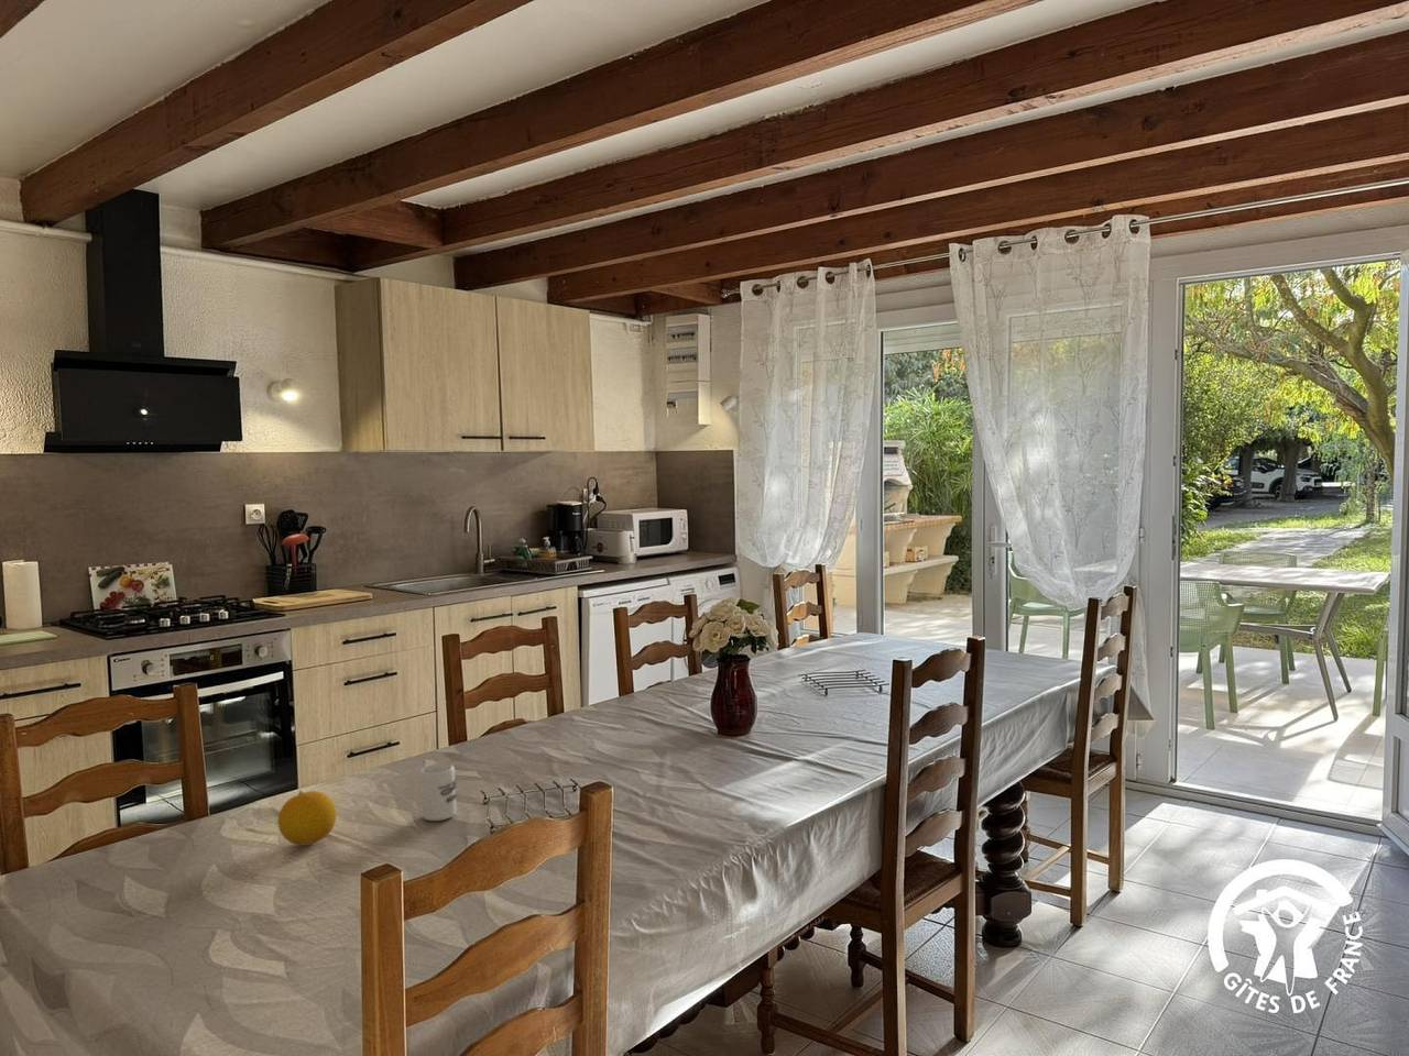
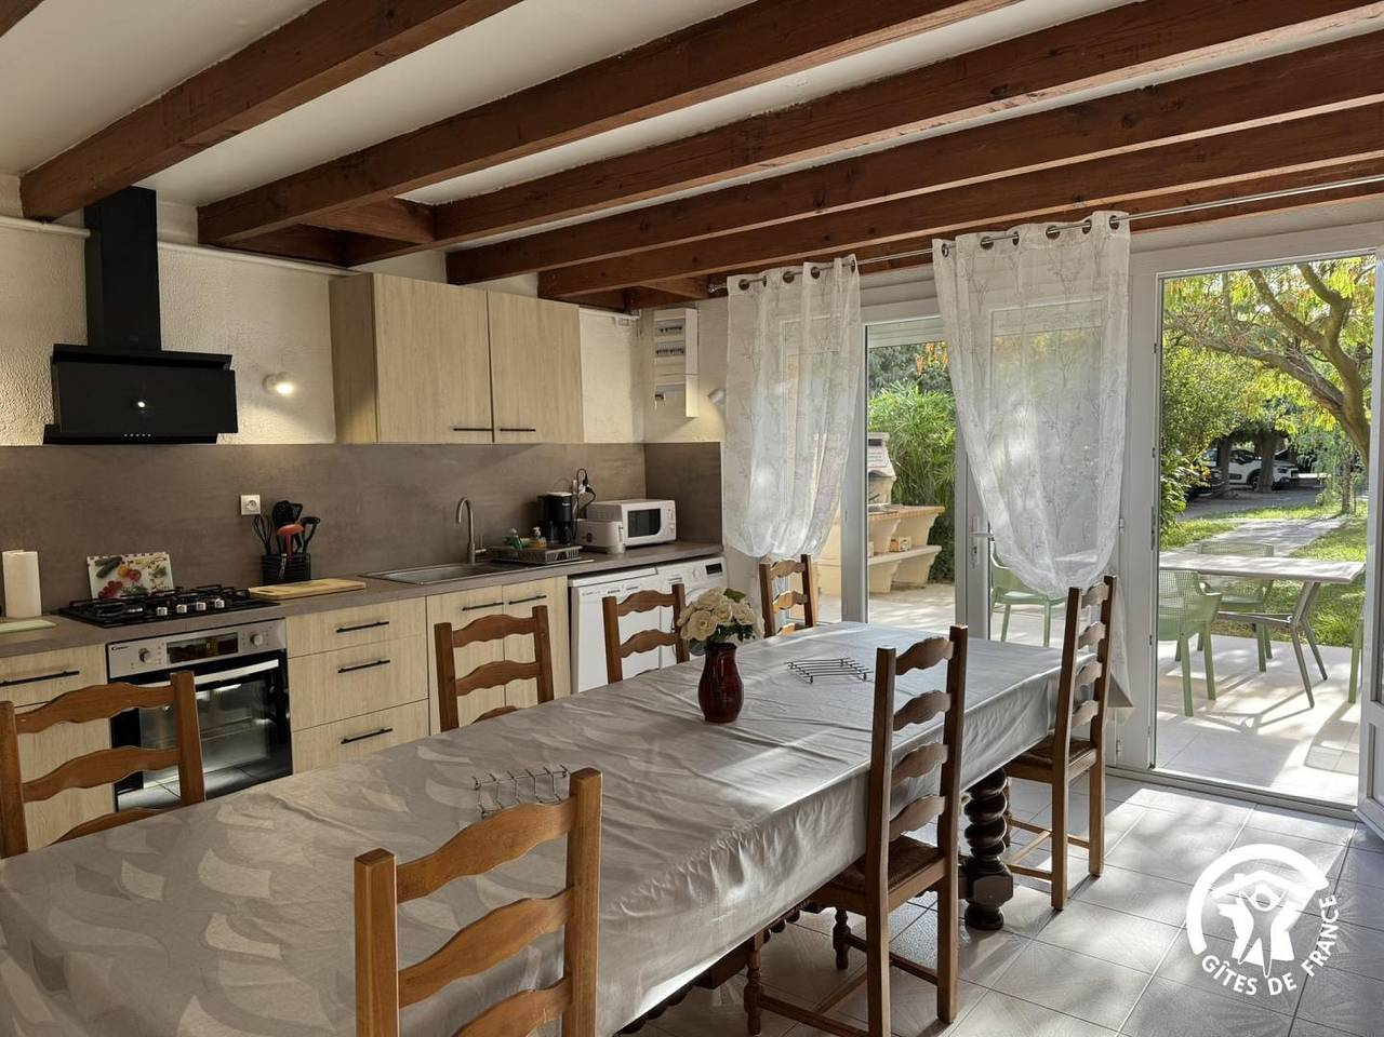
- fruit [276,790,338,846]
- cup [419,762,458,822]
